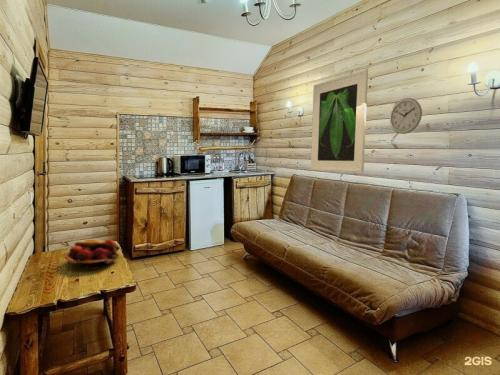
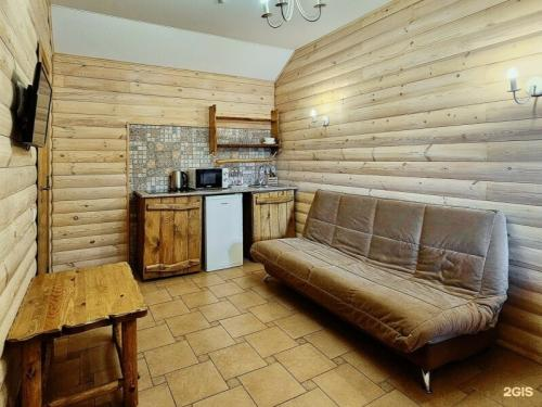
- fruit basket [63,238,121,270]
- wall clock [389,97,423,135]
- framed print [310,68,369,173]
